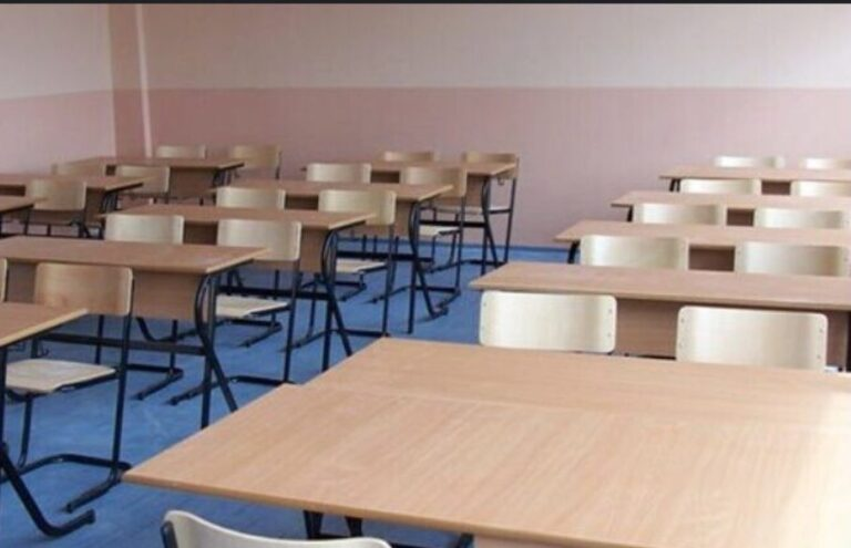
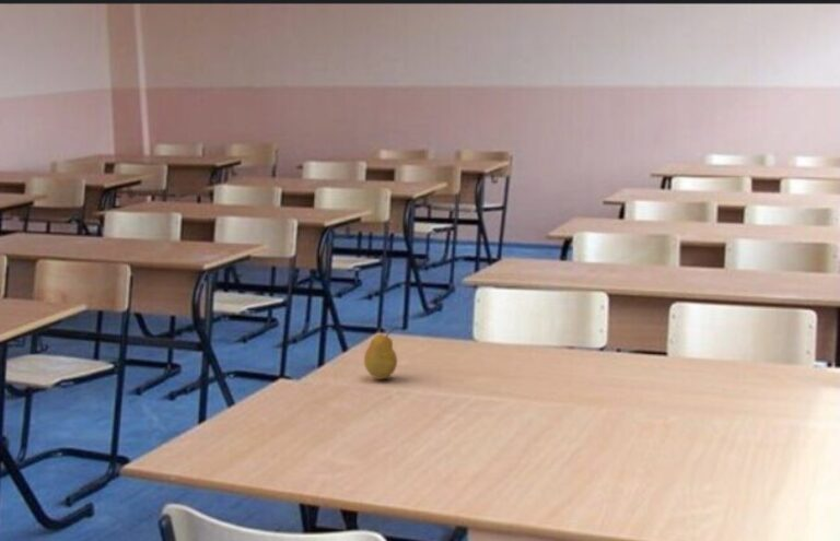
+ fruit [363,326,398,380]
